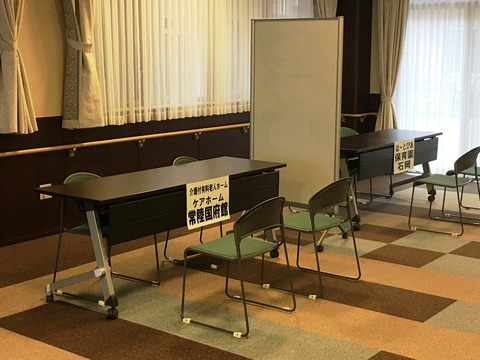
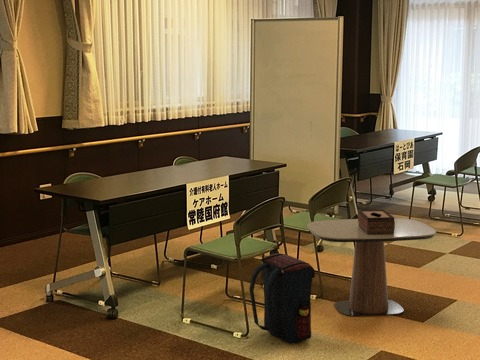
+ satchel [248,252,316,344]
+ side table [306,217,437,317]
+ tissue box [357,209,395,235]
